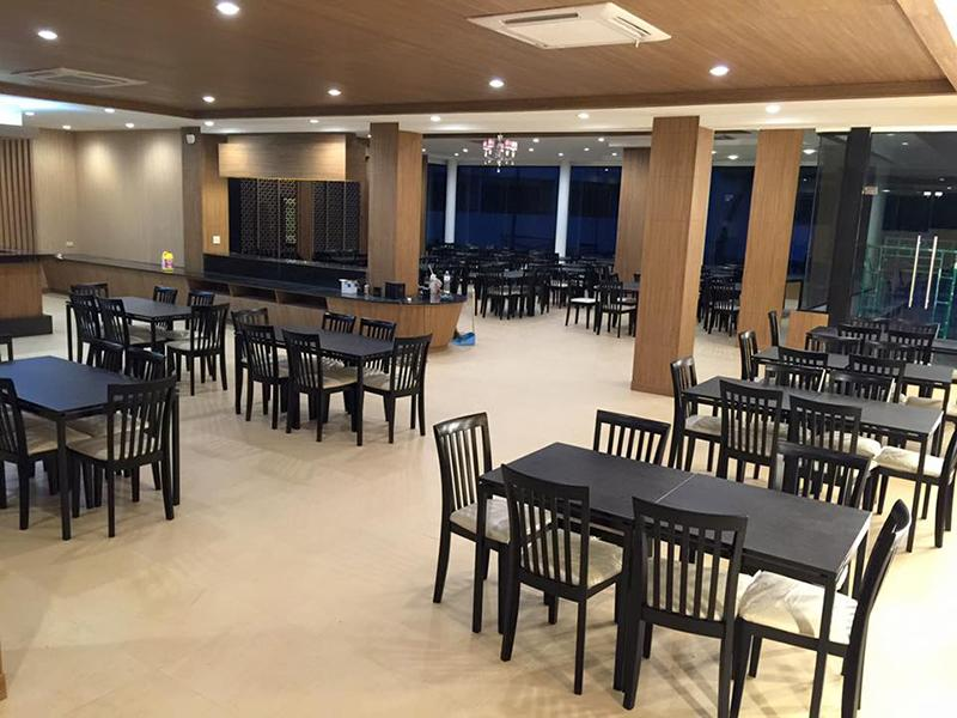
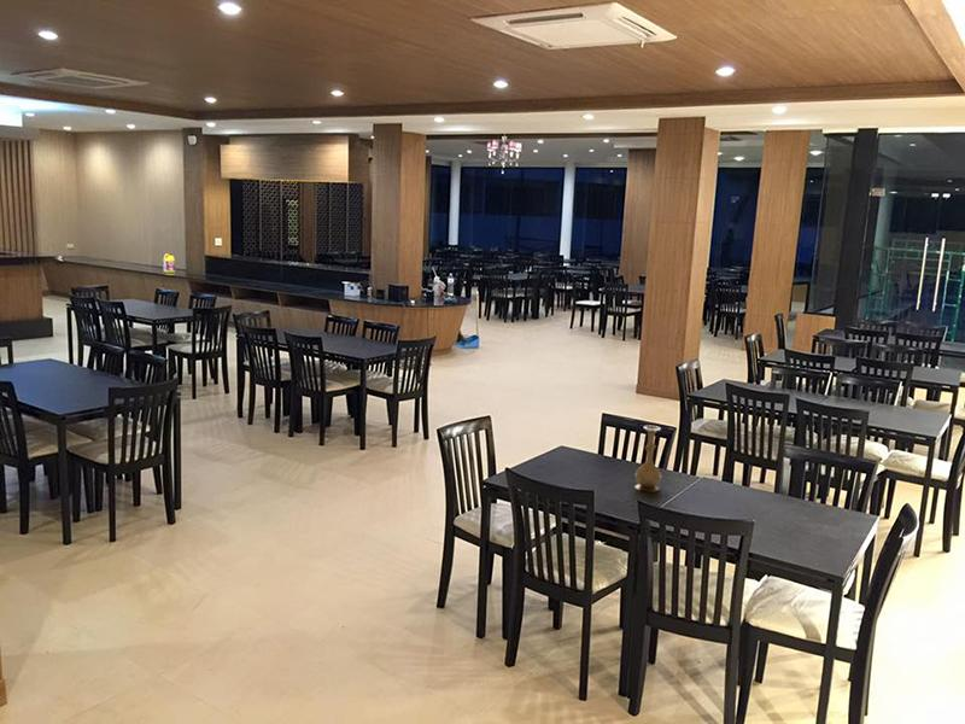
+ vase [634,425,662,492]
